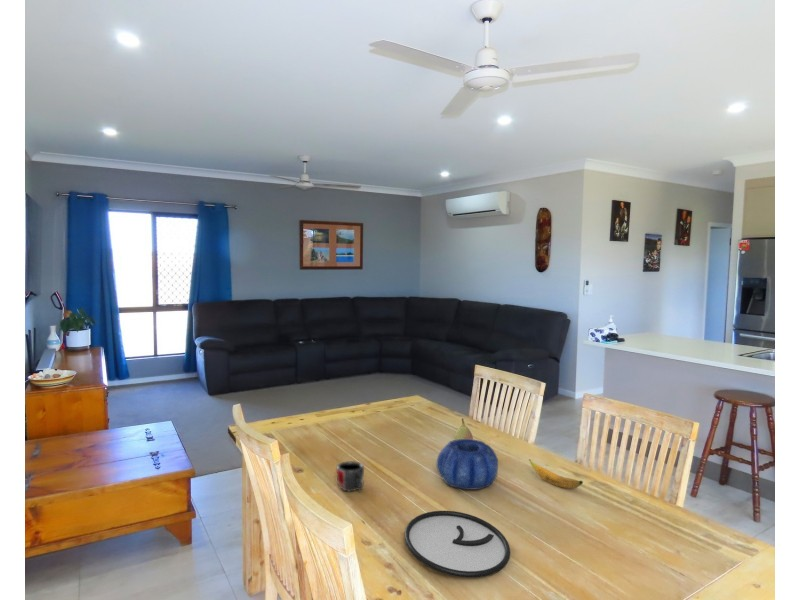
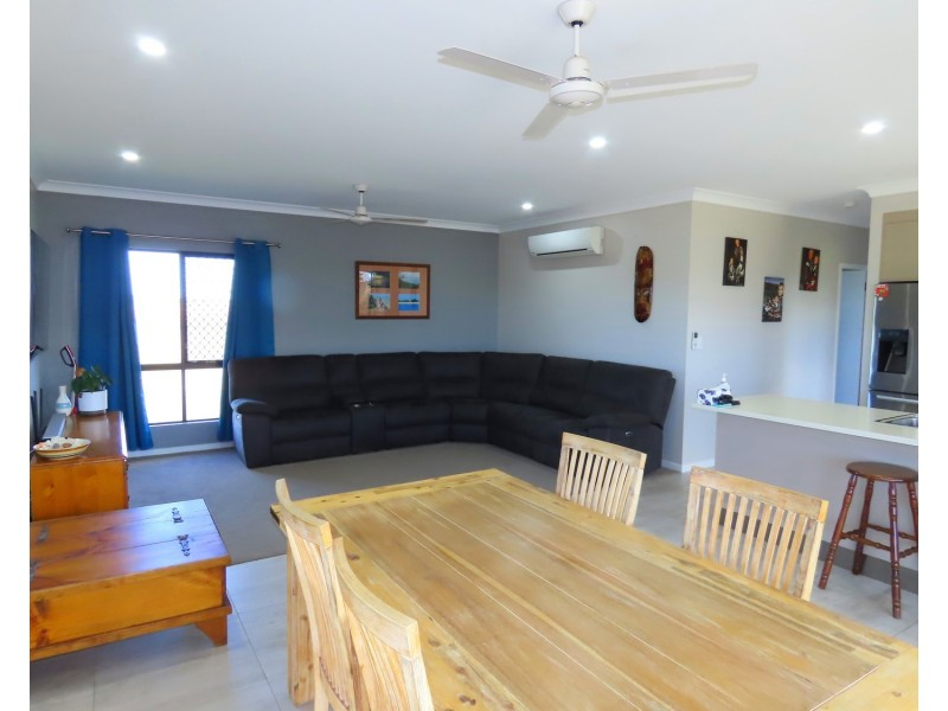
- fruit [454,417,474,440]
- decorative bowl [436,439,499,490]
- mug [335,460,365,492]
- plate [403,510,511,579]
- banana [528,458,584,489]
